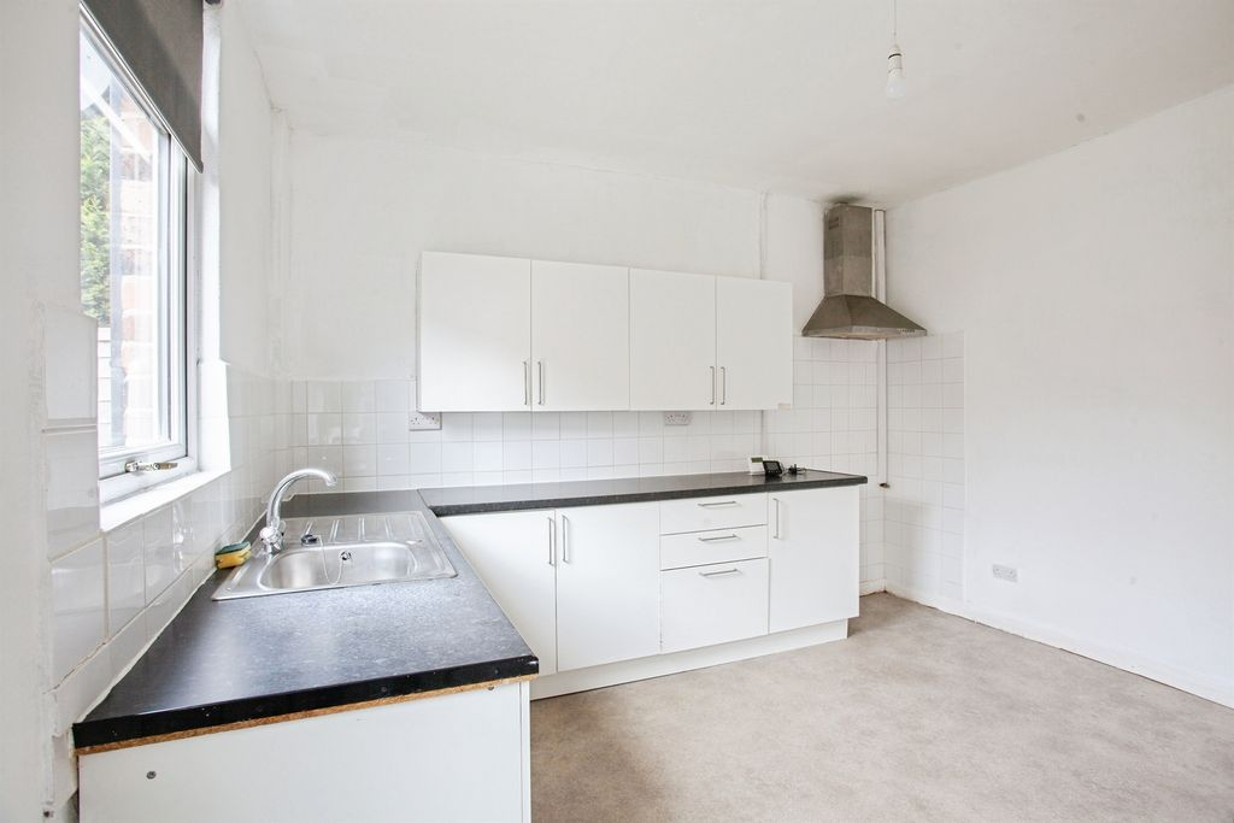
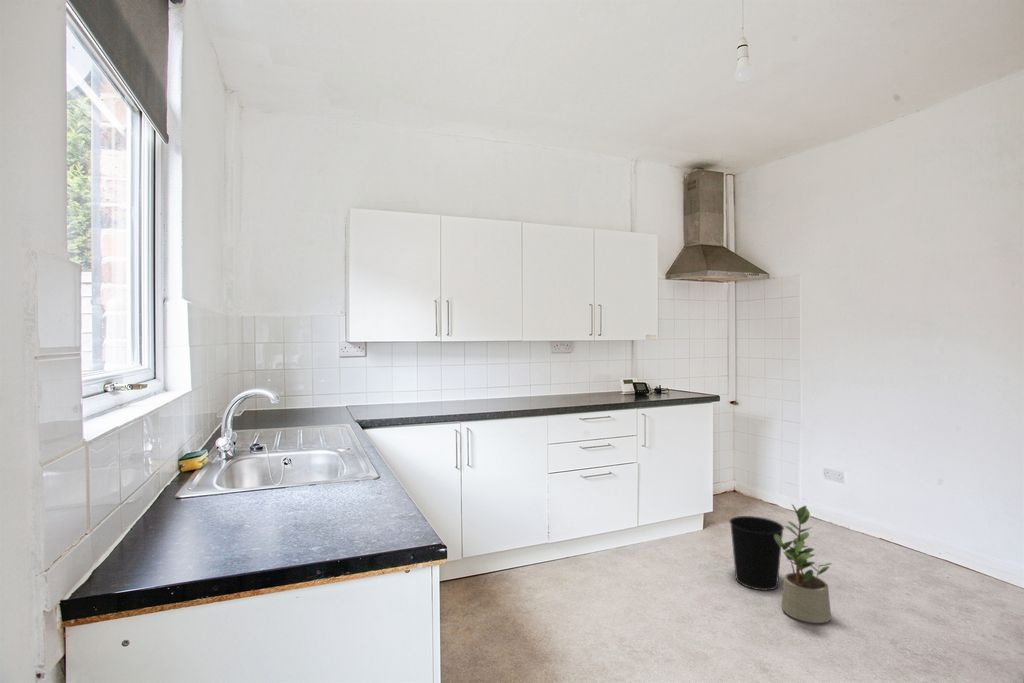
+ potted plant [775,502,833,624]
+ wastebasket [728,515,785,591]
